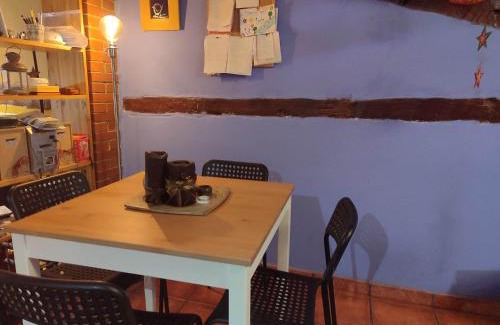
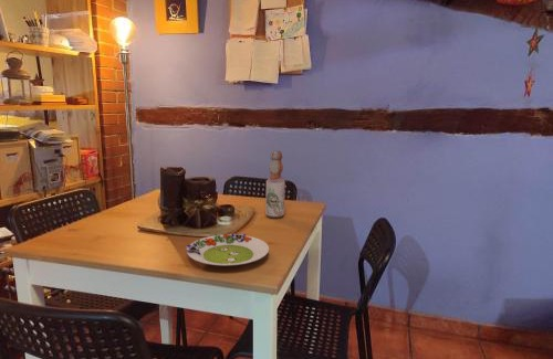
+ salad plate [185,232,270,266]
+ bottle [264,150,286,219]
